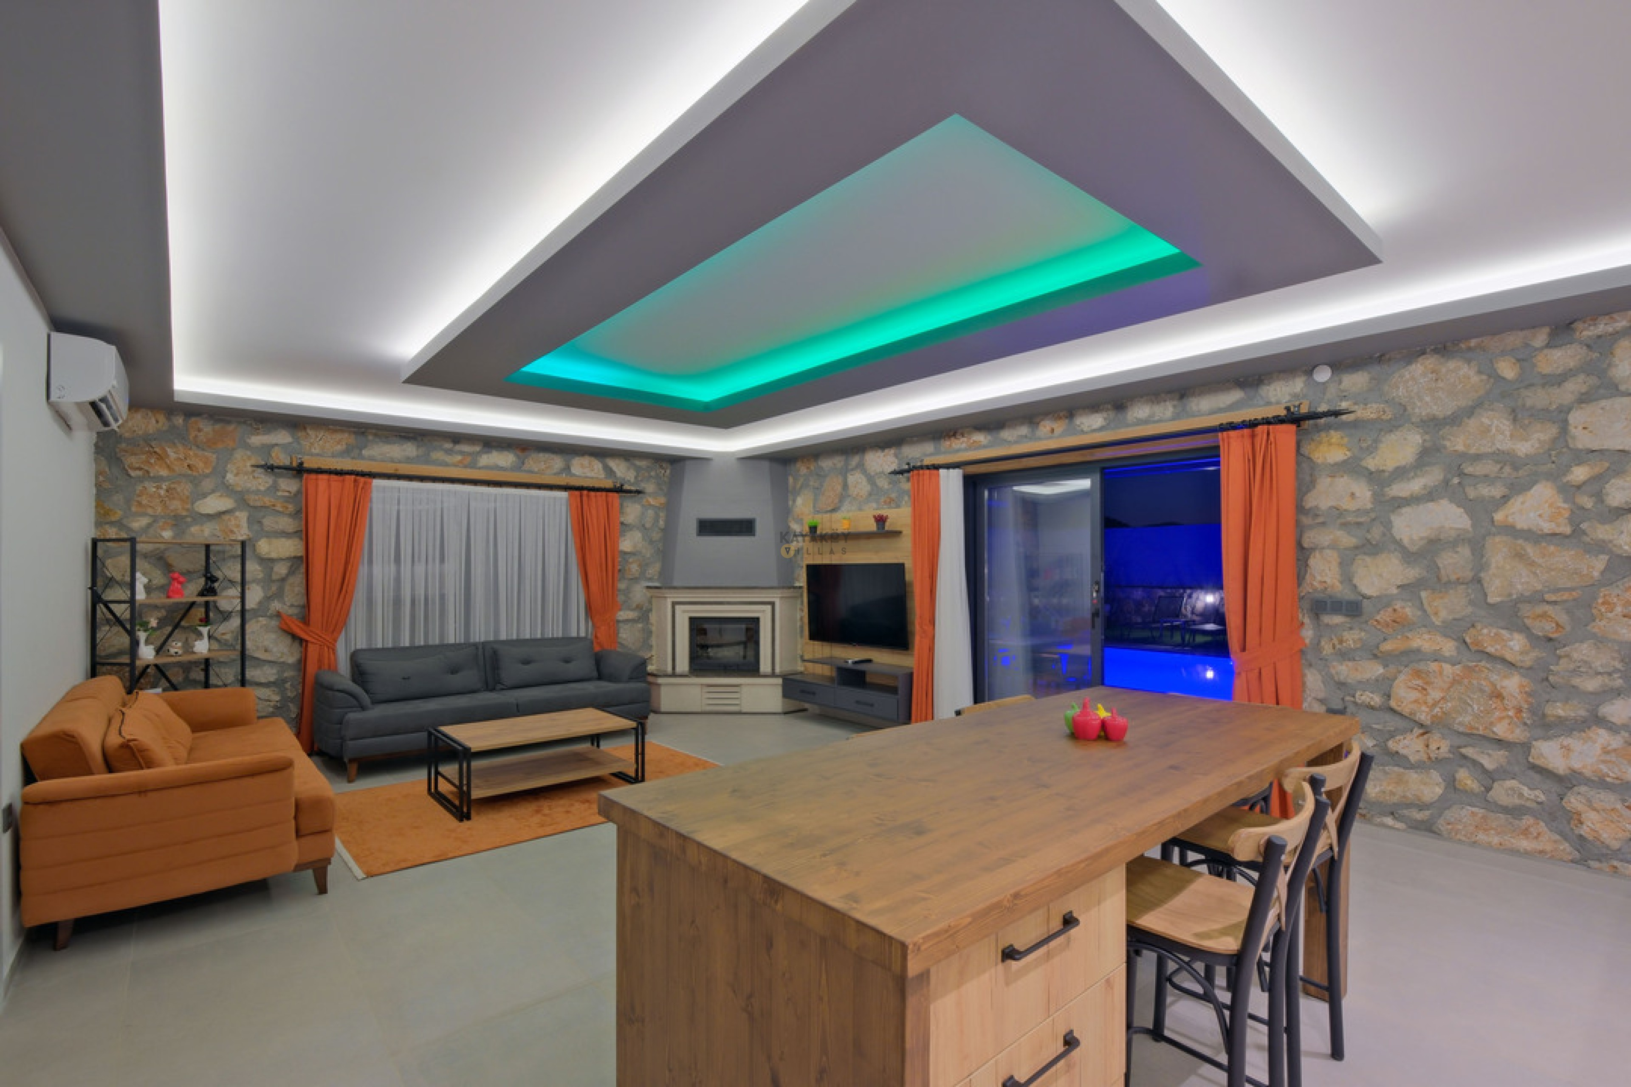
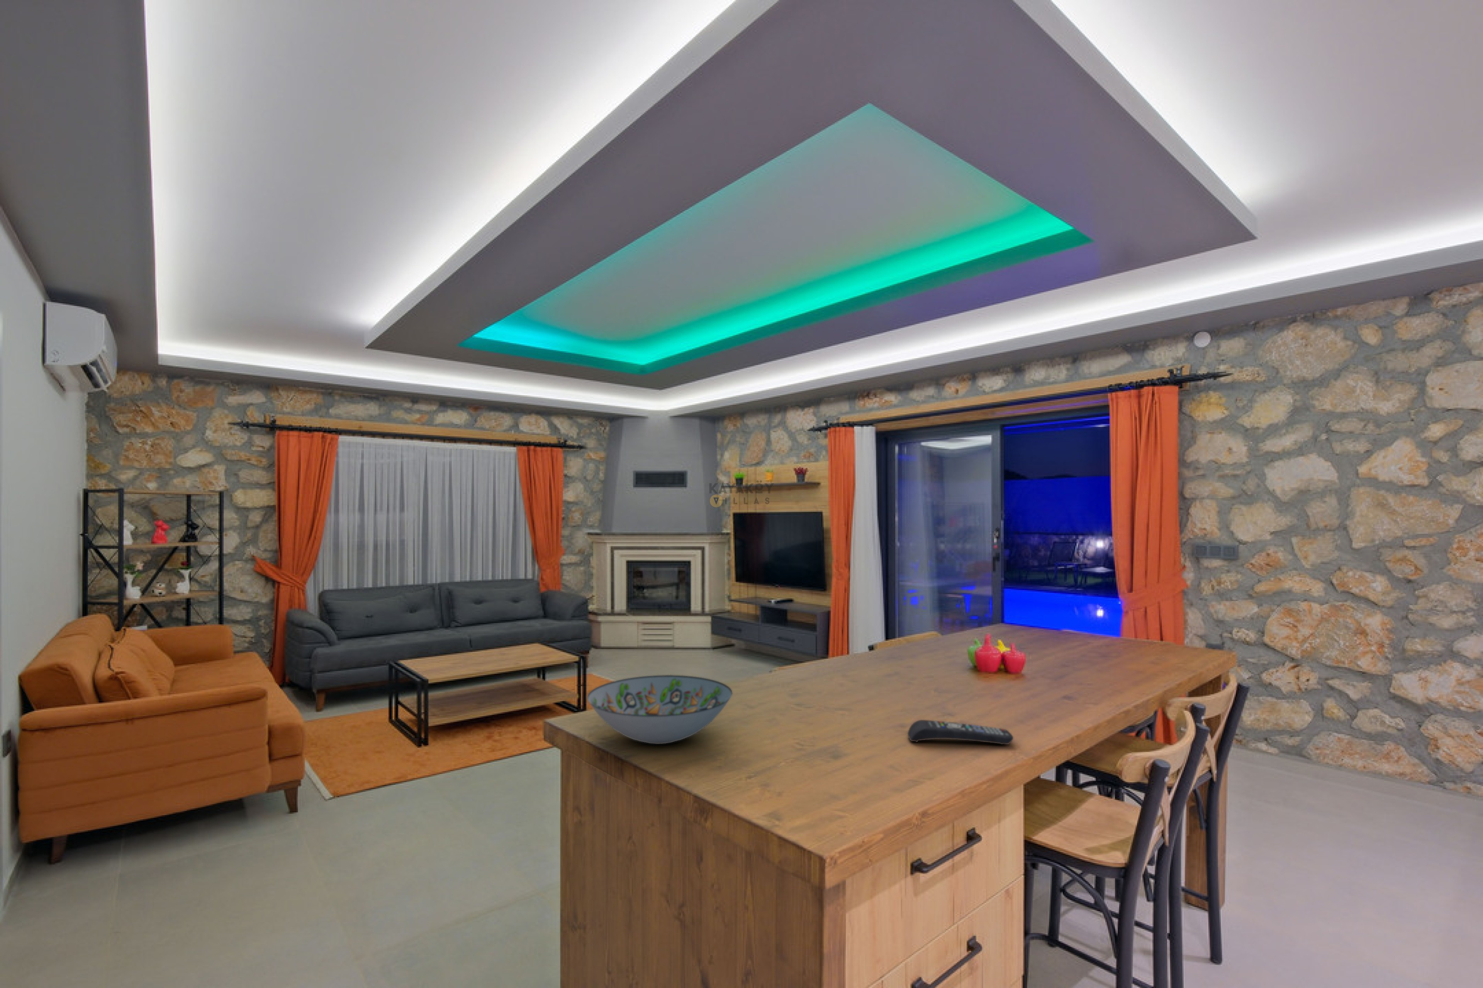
+ remote control [907,719,1014,744]
+ decorative bowl [587,675,733,744]
